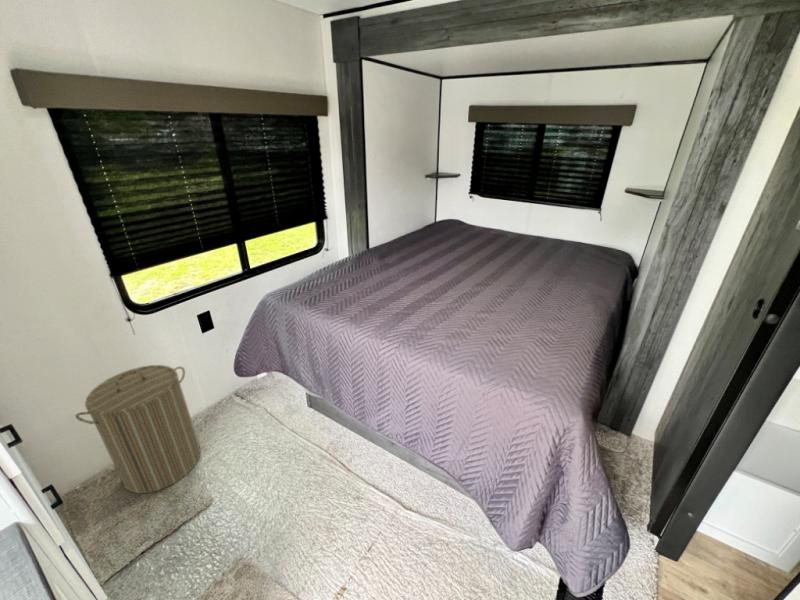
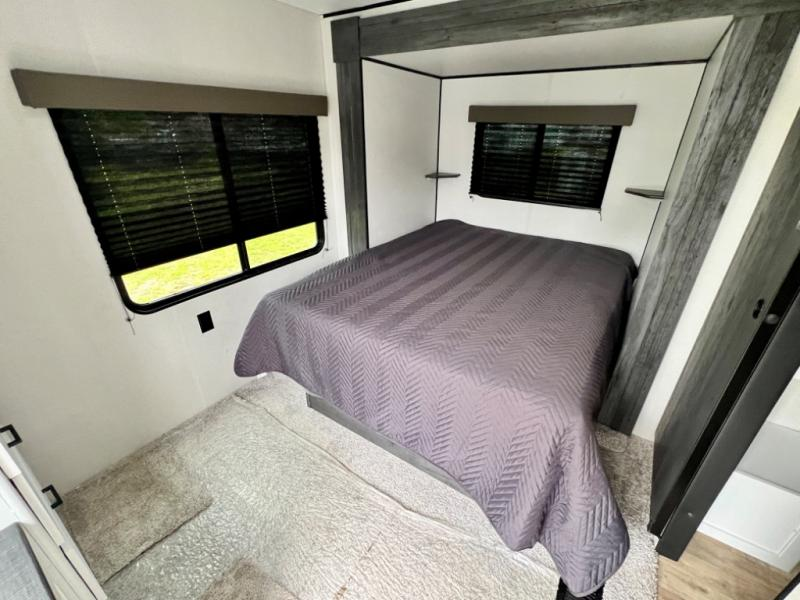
- laundry hamper [74,364,202,494]
